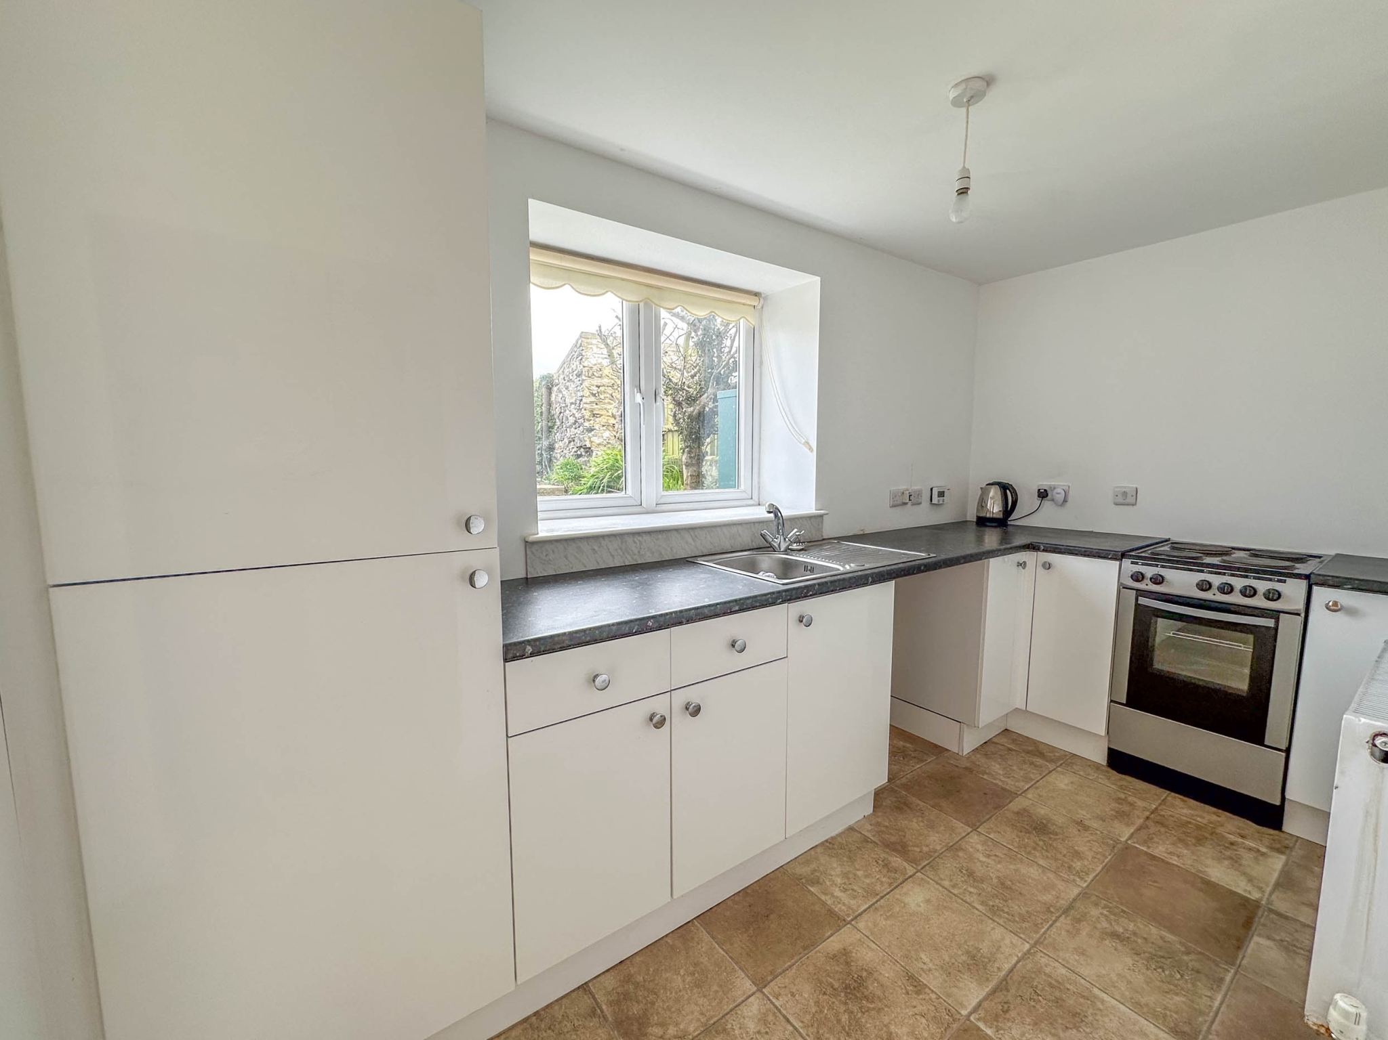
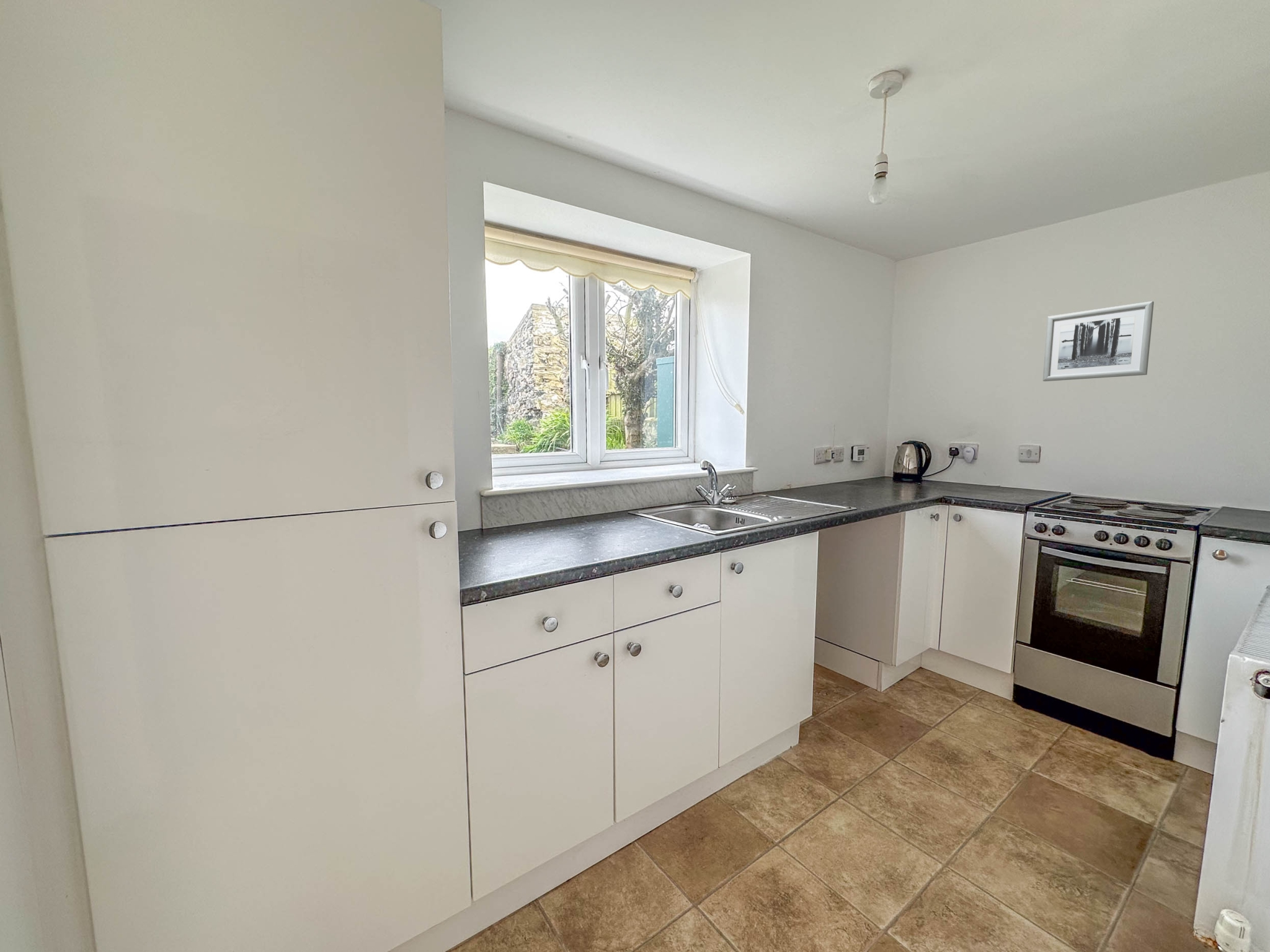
+ wall art [1042,301,1155,382]
